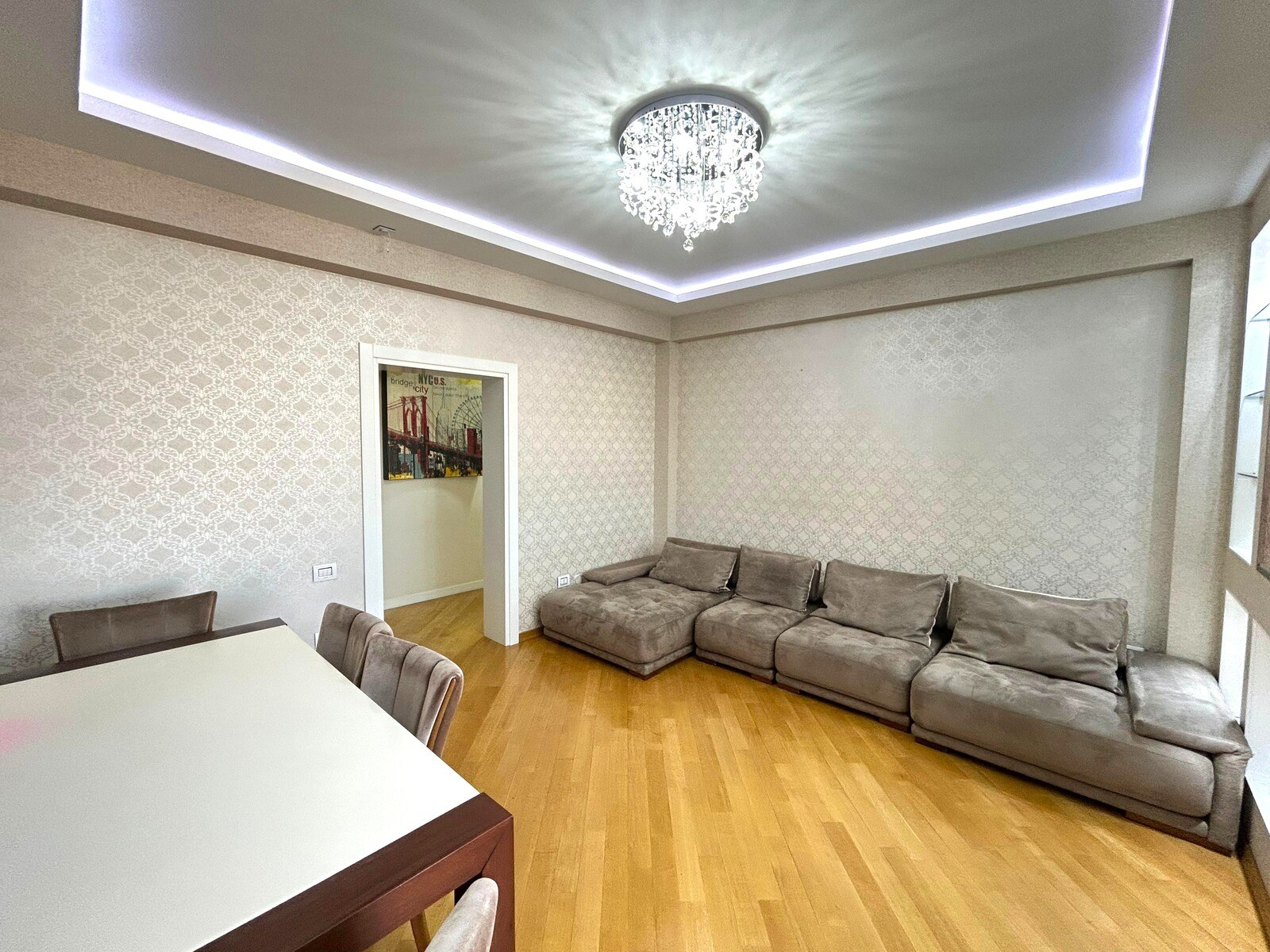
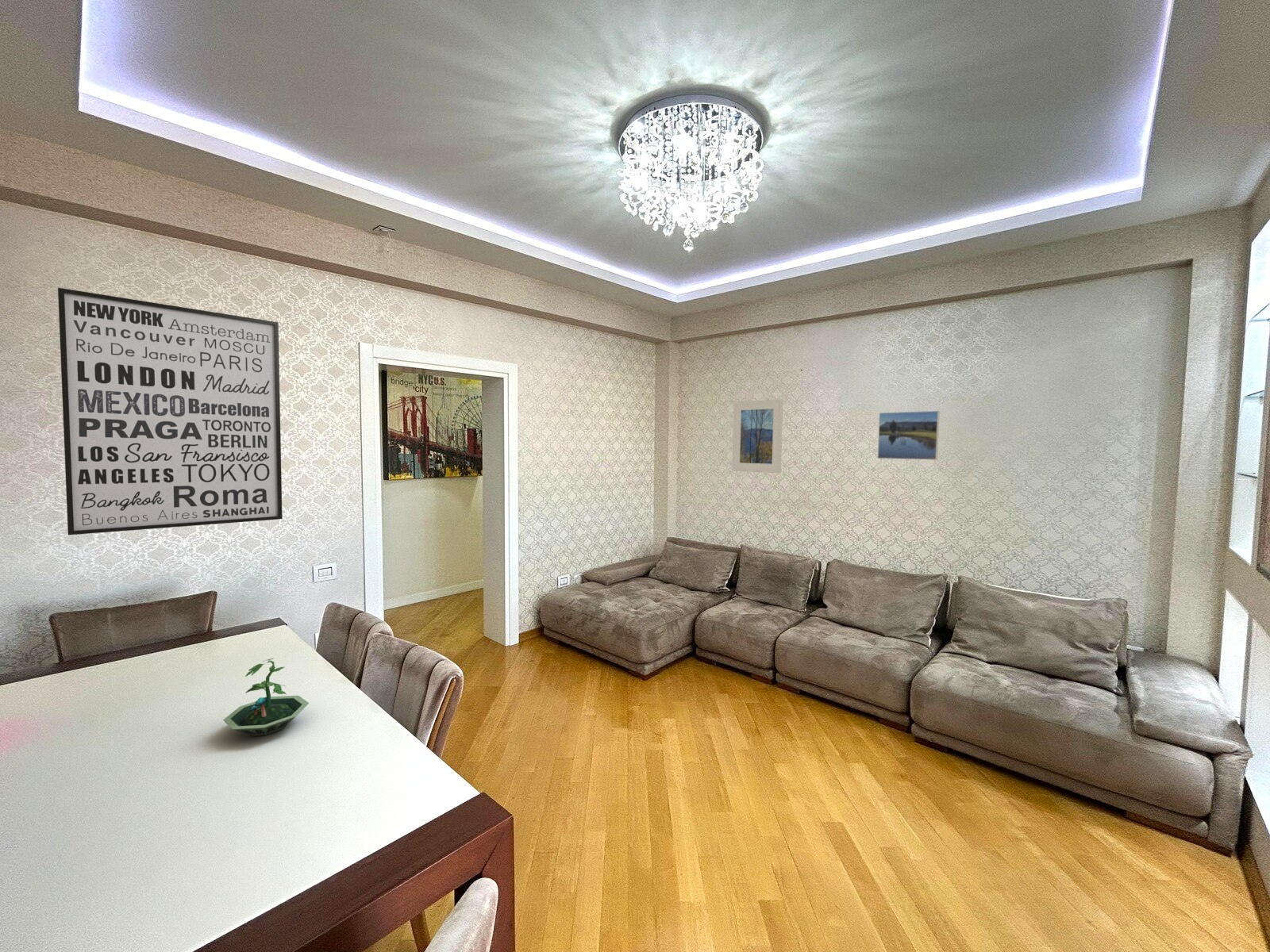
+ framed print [877,410,941,461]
+ wall art [57,287,283,536]
+ terrarium [223,657,310,737]
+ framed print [731,398,783,474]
